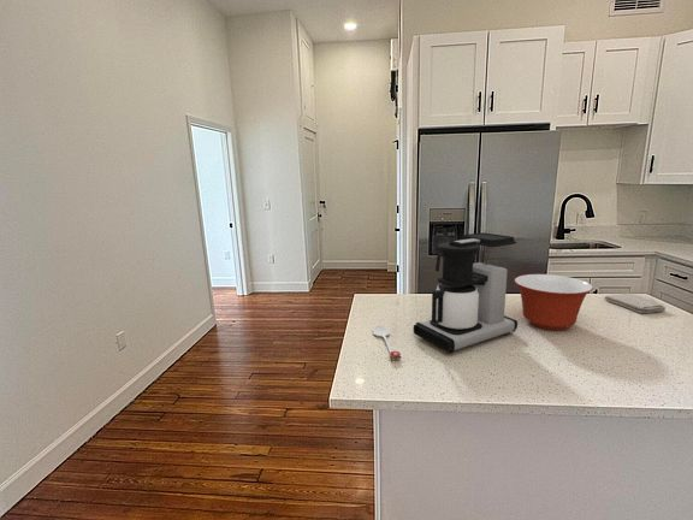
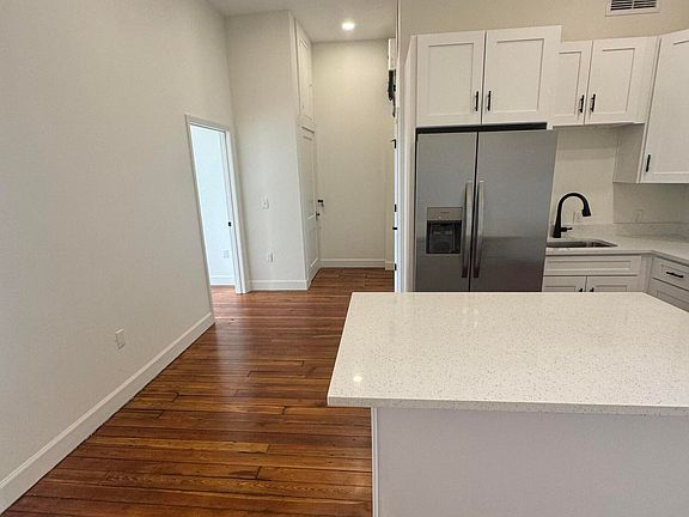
- spoon [372,325,402,361]
- coffee maker [413,231,519,354]
- washcloth [604,292,667,314]
- mixing bowl [514,273,594,331]
